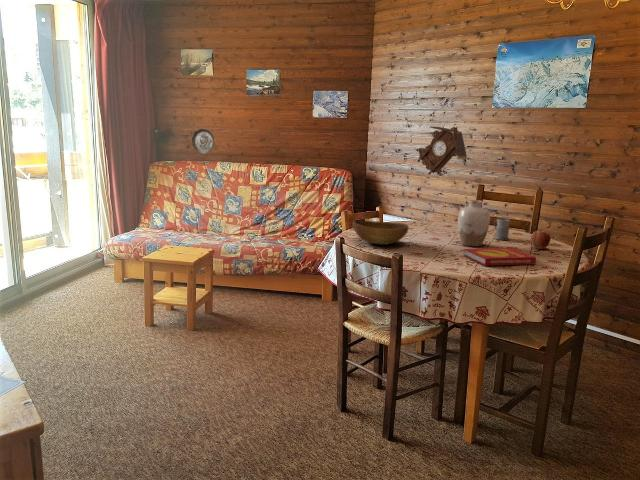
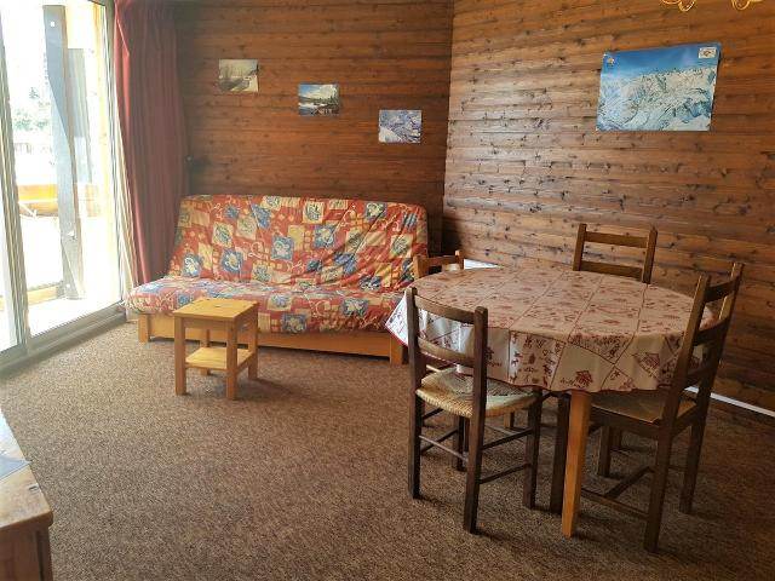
- book [463,247,537,267]
- vase [457,199,491,247]
- cuckoo clock [416,125,468,176]
- apple [530,228,552,250]
- bowl [352,219,410,246]
- decorative plate [191,128,215,155]
- mug [493,218,511,241]
